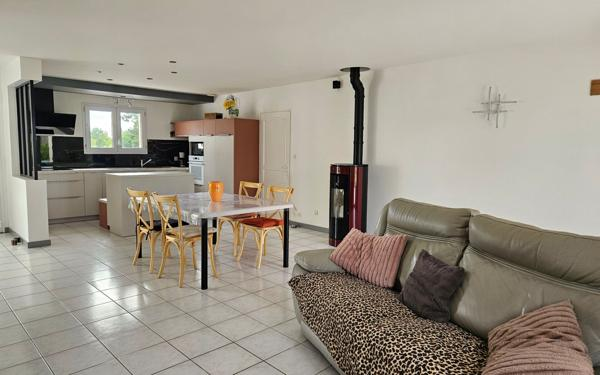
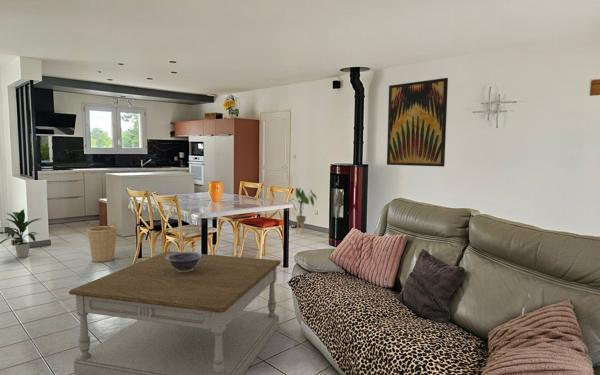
+ wall art [386,77,449,168]
+ indoor plant [0,208,42,259]
+ decorative bowl [166,251,203,272]
+ coffee table [68,250,282,375]
+ basket [86,221,118,263]
+ house plant [290,187,318,236]
